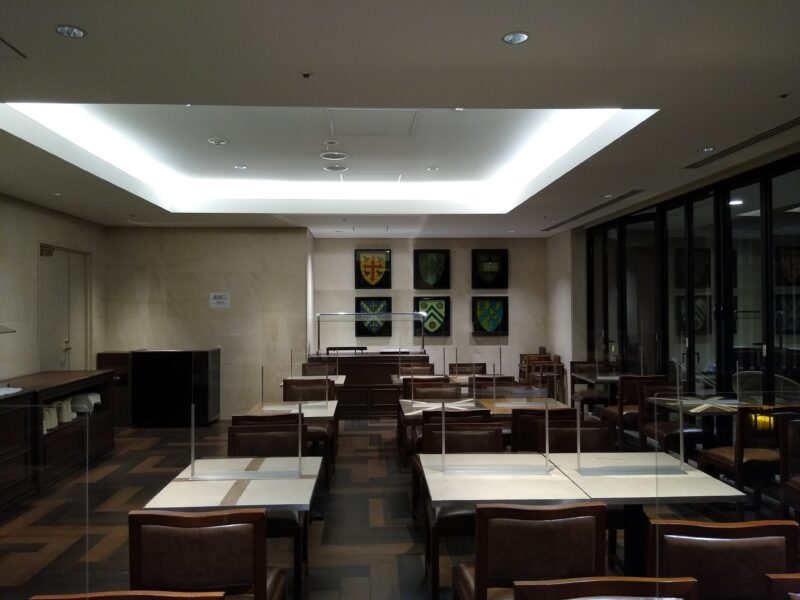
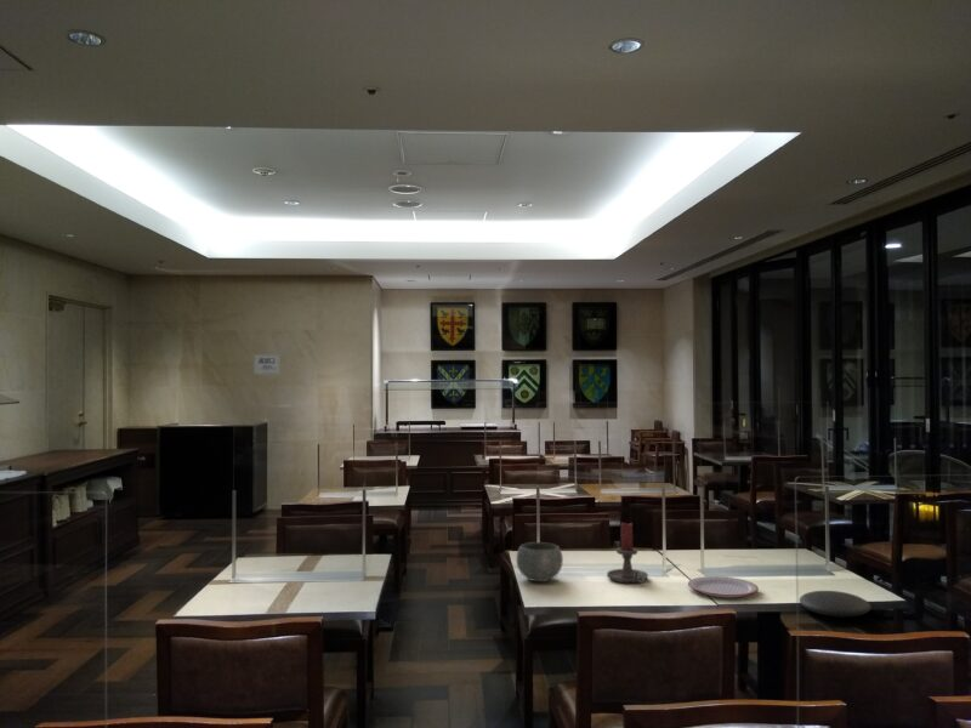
+ plate [687,575,760,598]
+ candle holder [606,521,649,584]
+ bowl [516,541,564,582]
+ plate [799,590,871,618]
